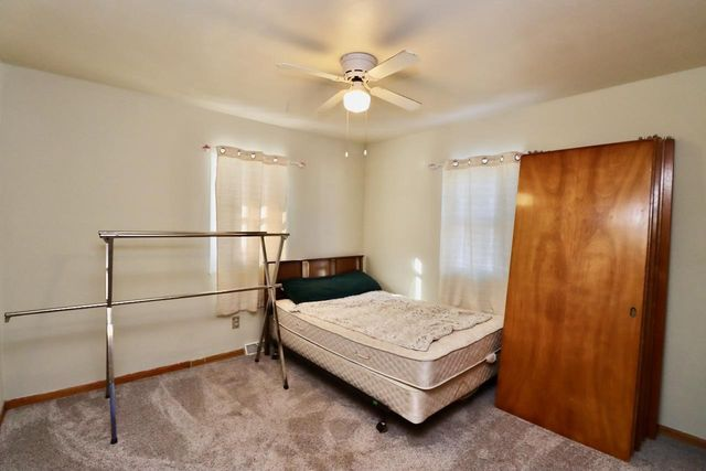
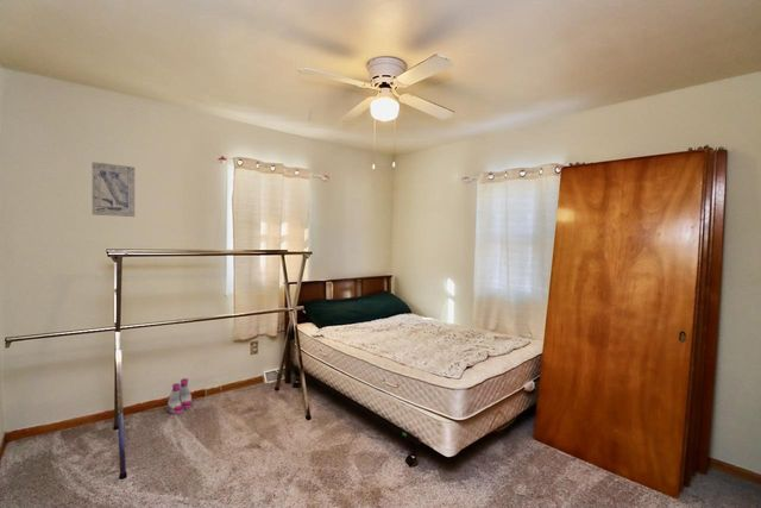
+ boots [166,377,194,416]
+ wall art [90,161,136,218]
